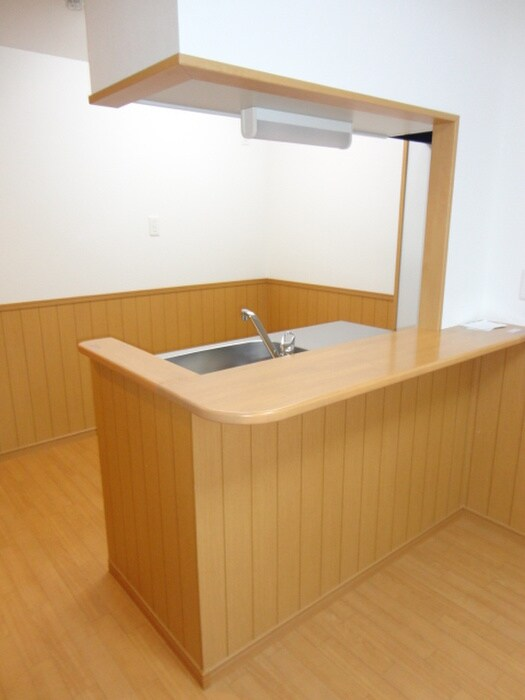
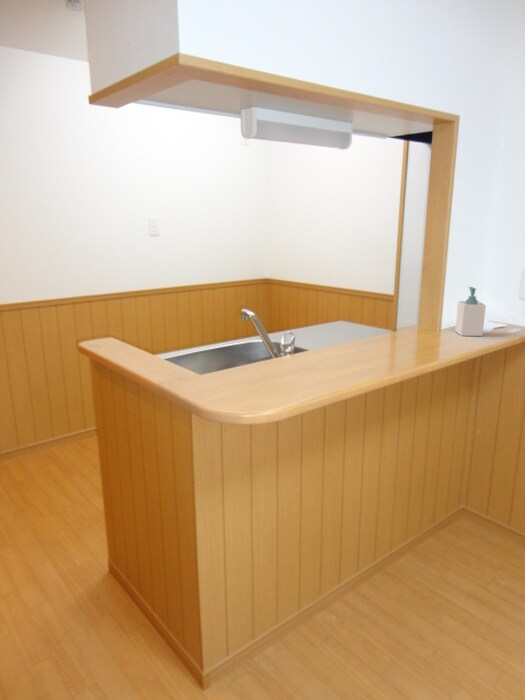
+ soap bottle [454,286,487,337]
